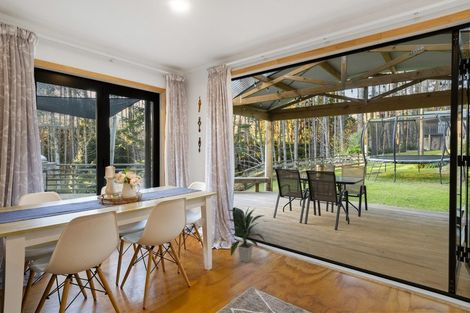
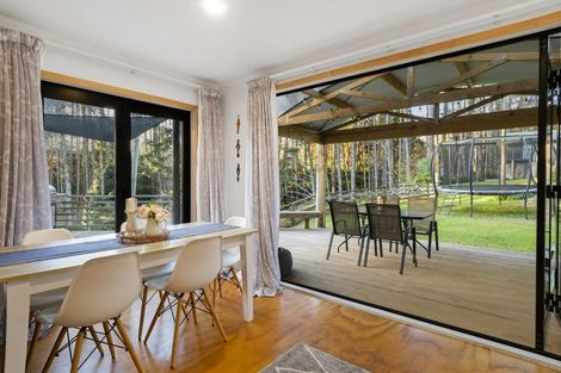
- indoor plant [224,205,266,263]
